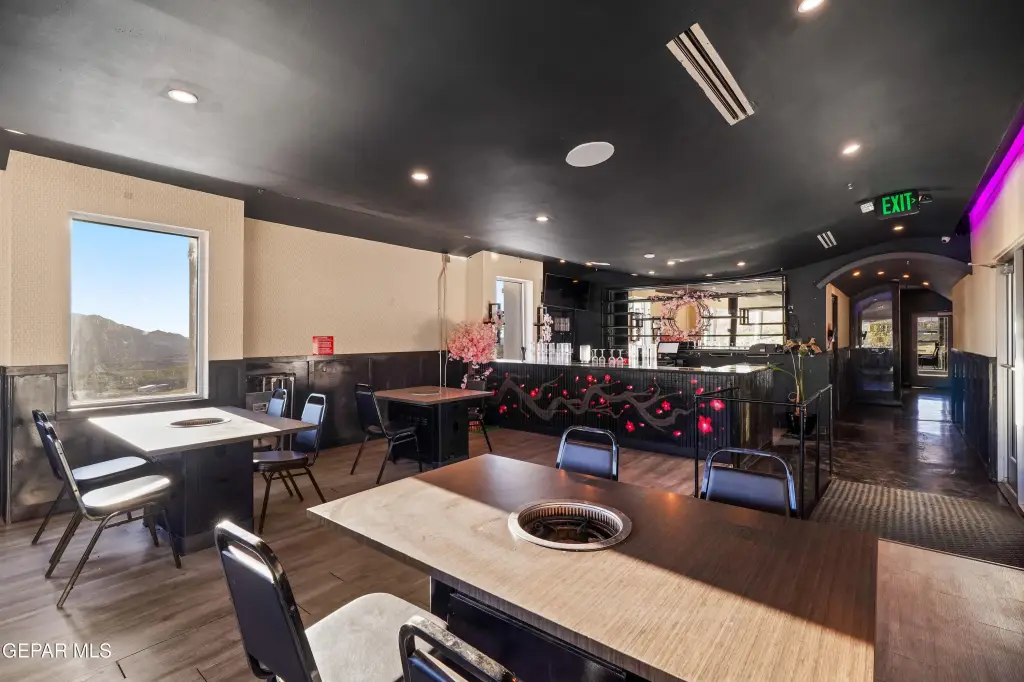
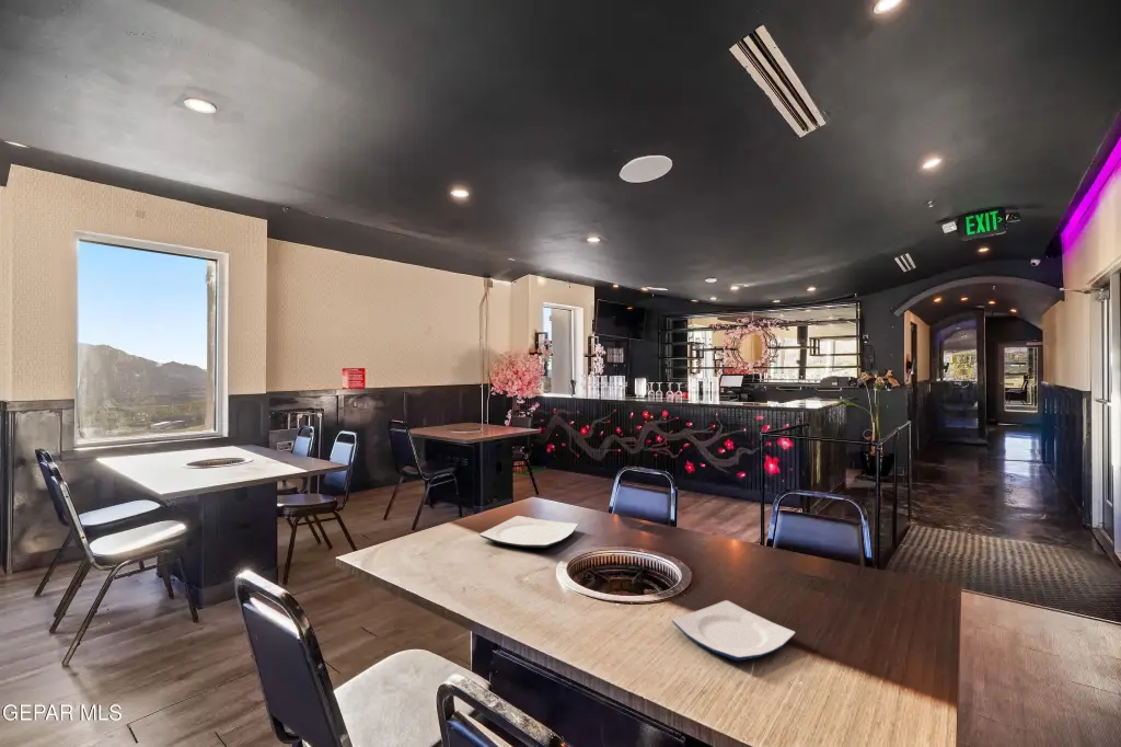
+ plate [478,515,579,549]
+ plate [671,599,796,662]
